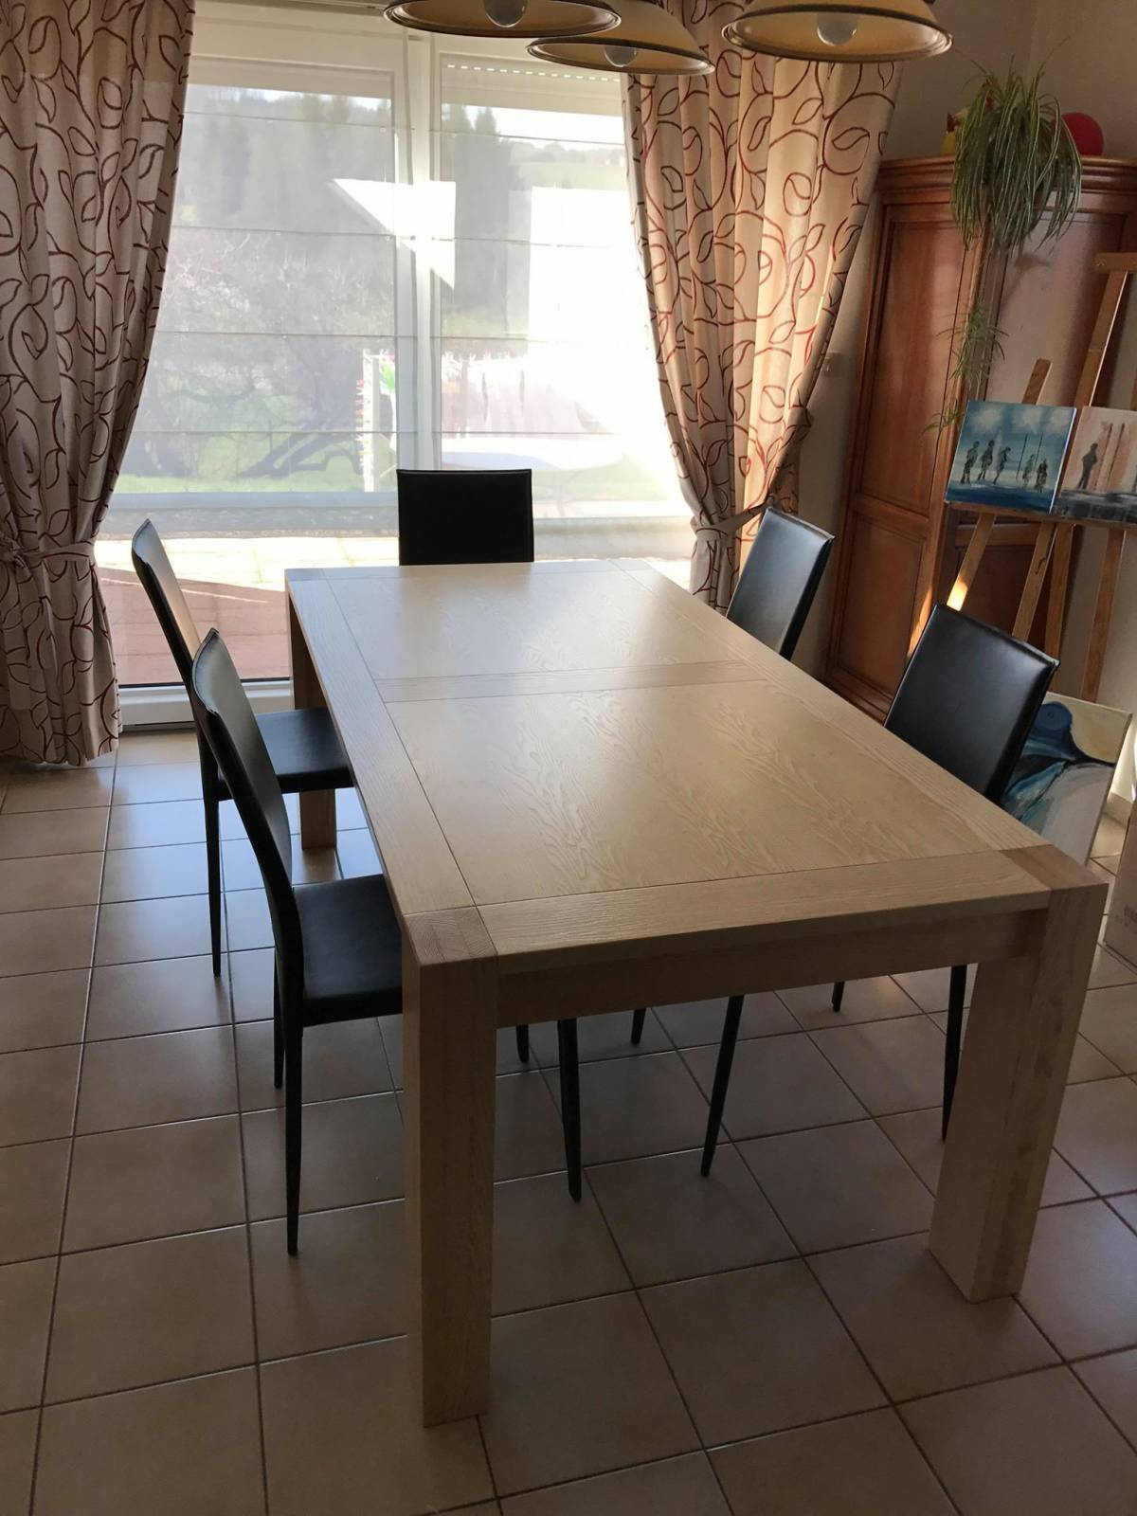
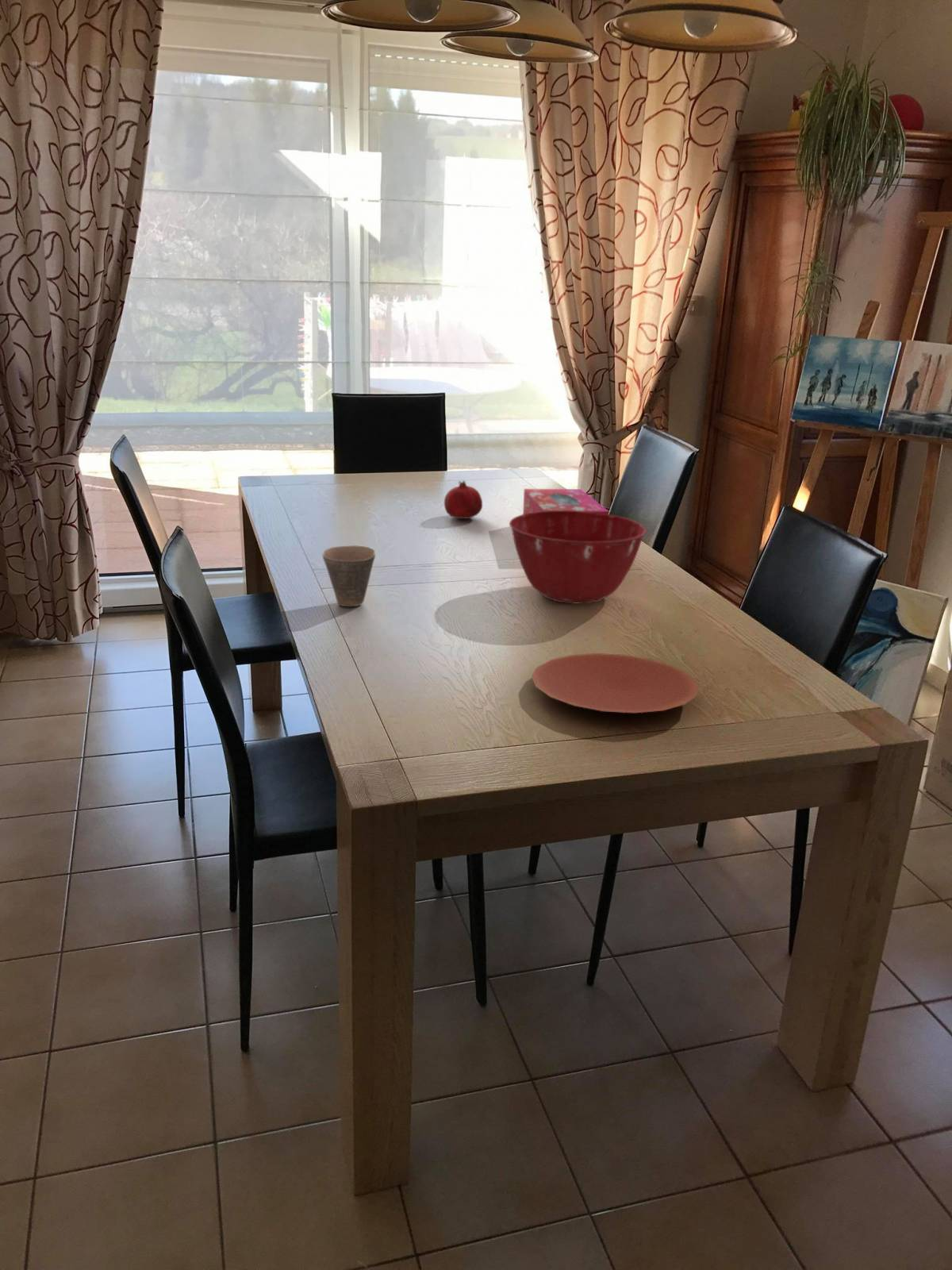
+ plate [531,652,699,714]
+ mixing bowl [509,510,647,604]
+ cup [321,545,376,607]
+ fruit [443,479,483,519]
+ tissue box [522,488,609,514]
